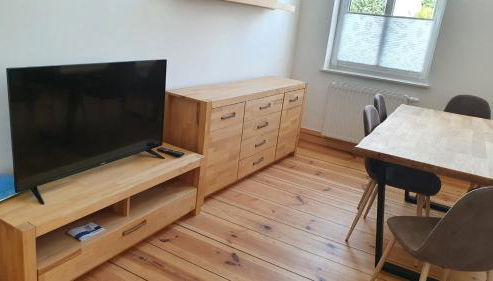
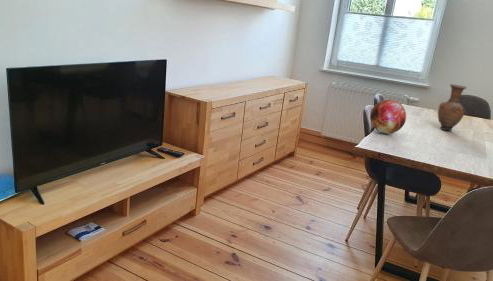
+ vase [437,83,468,132]
+ decorative orb [369,99,407,135]
